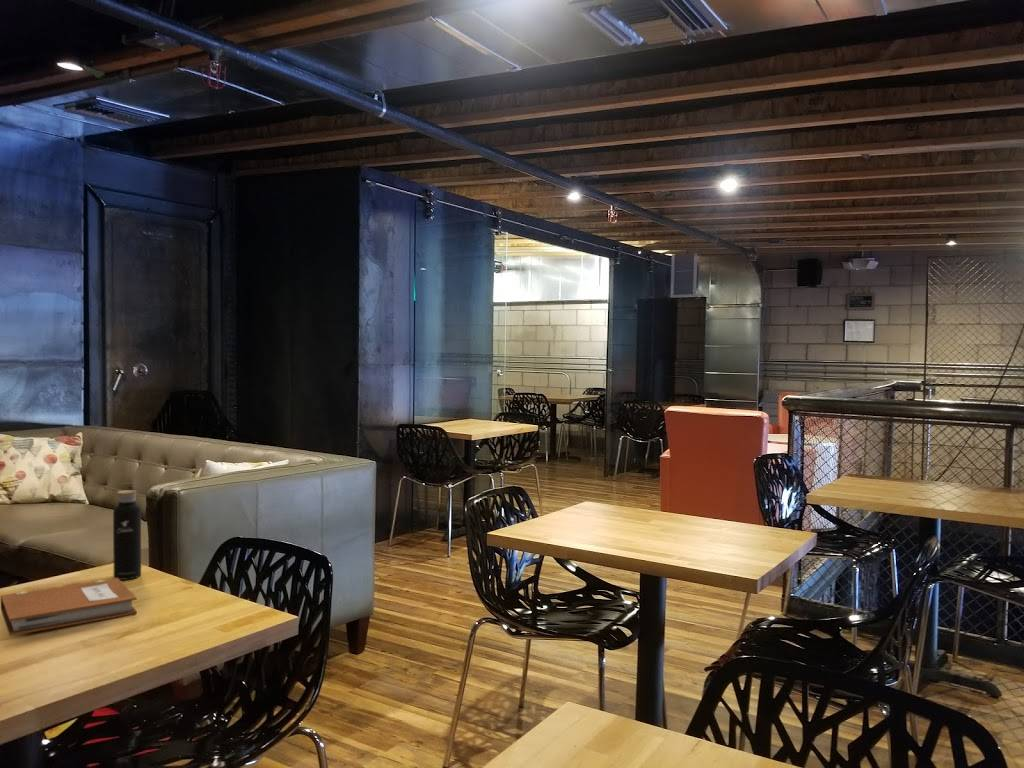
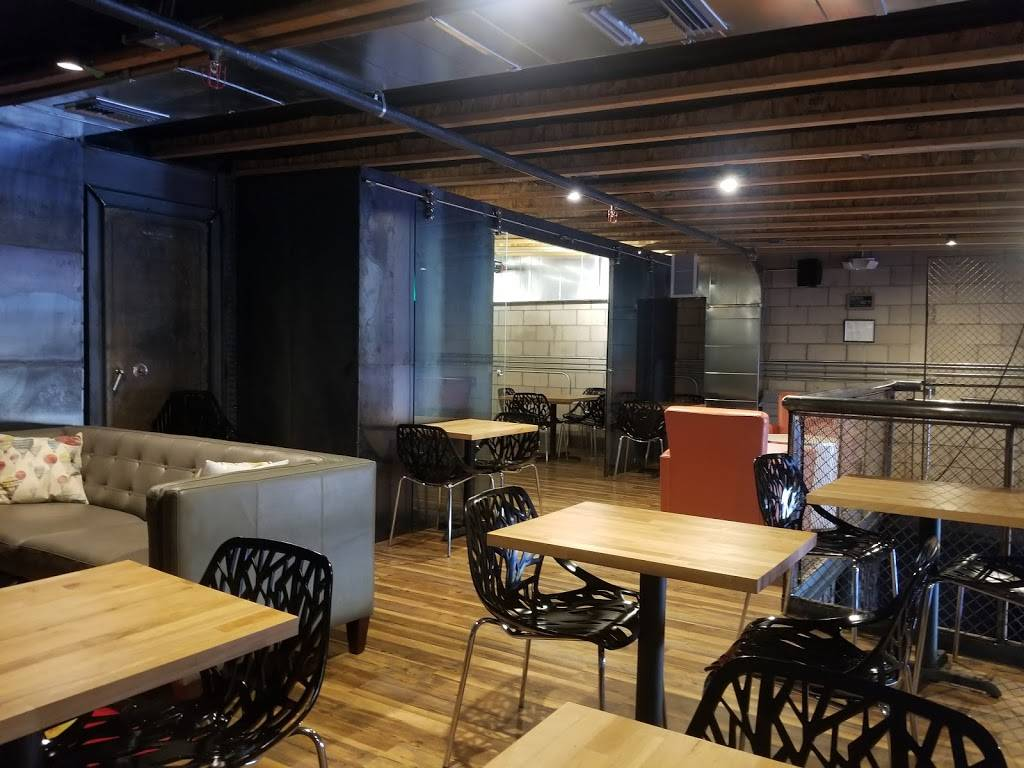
- notebook [0,578,138,637]
- water bottle [112,482,142,581]
